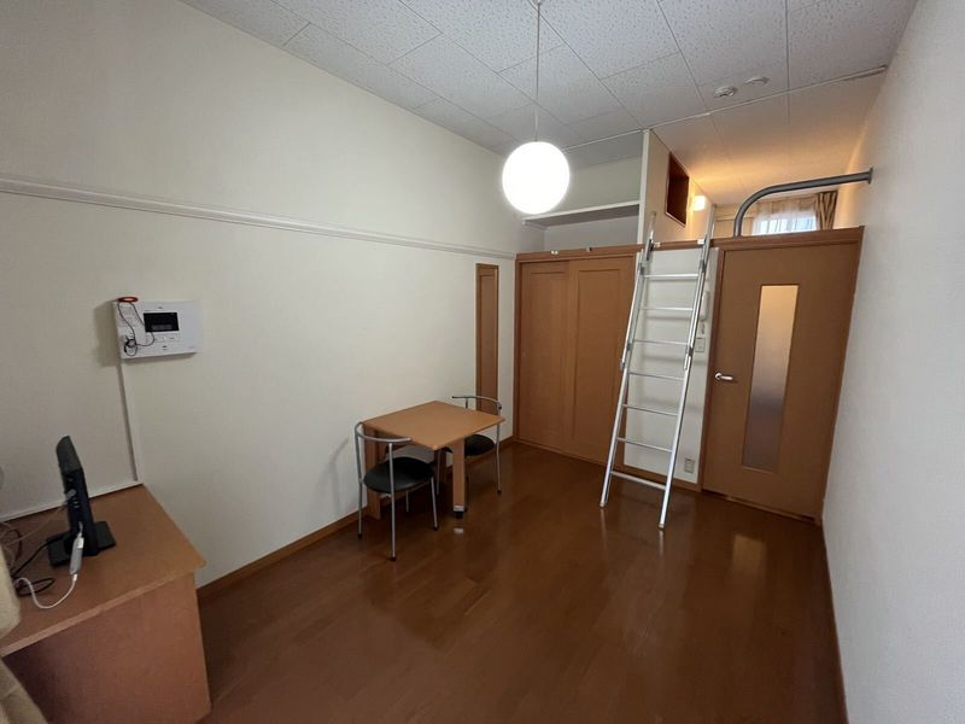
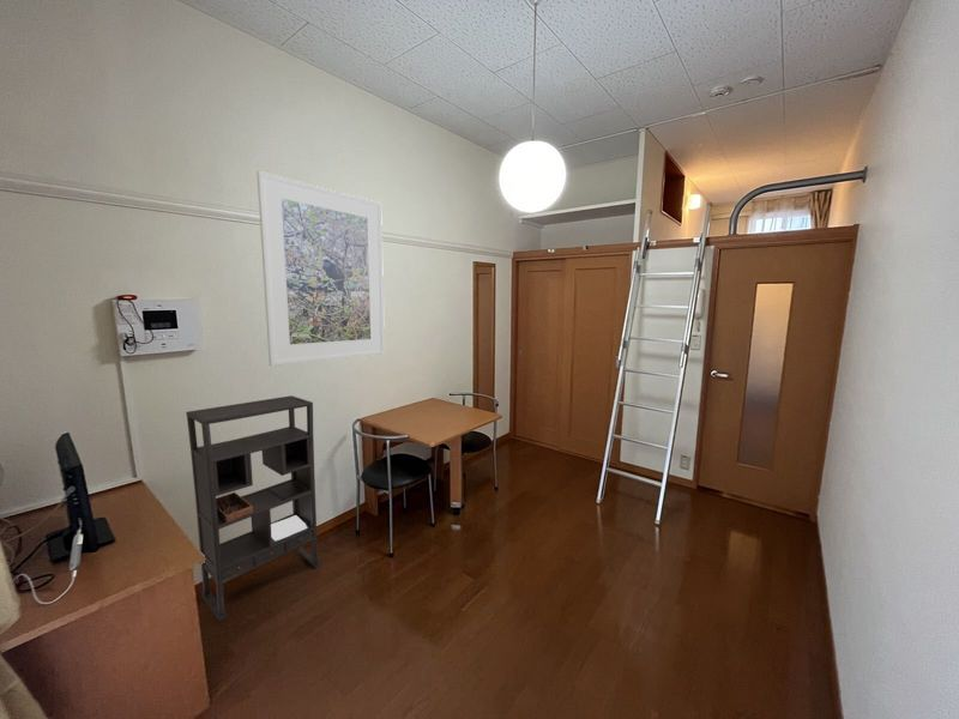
+ bookshelf [185,394,322,622]
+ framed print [255,170,386,368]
